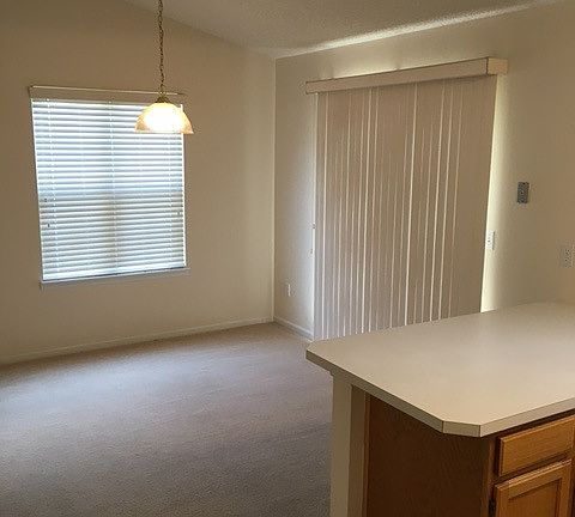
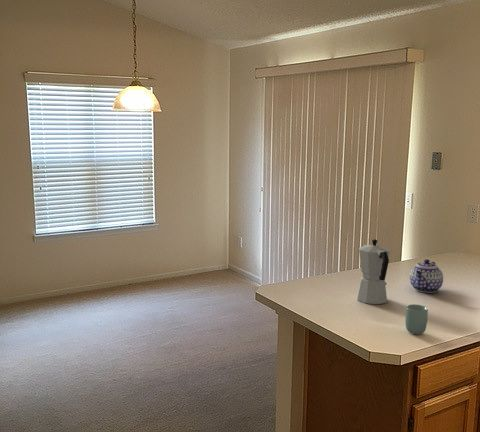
+ teapot [409,258,444,294]
+ moka pot [356,238,391,305]
+ cup [404,303,429,335]
